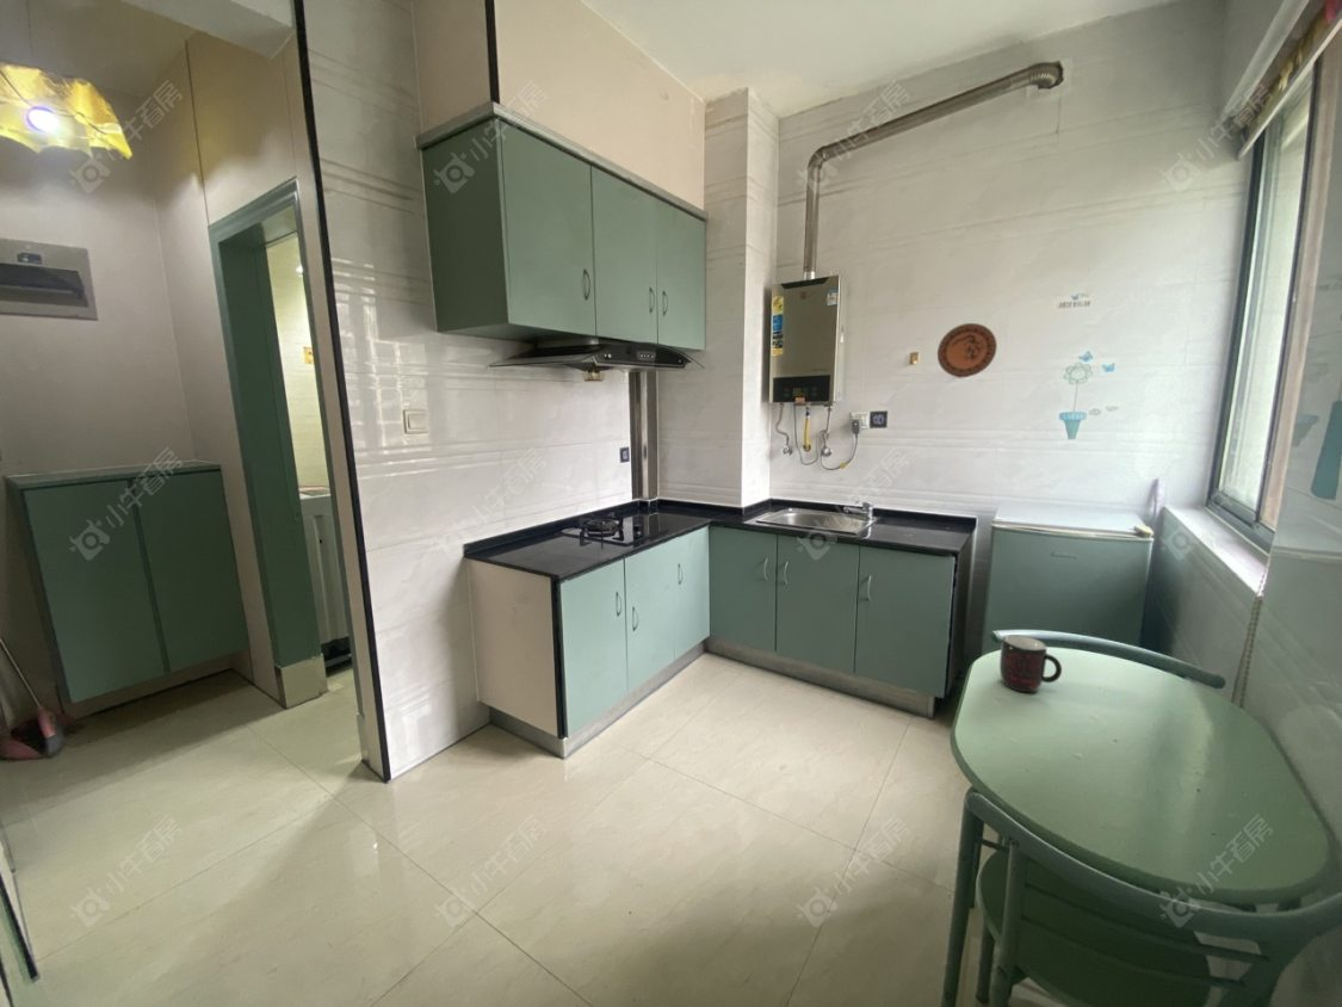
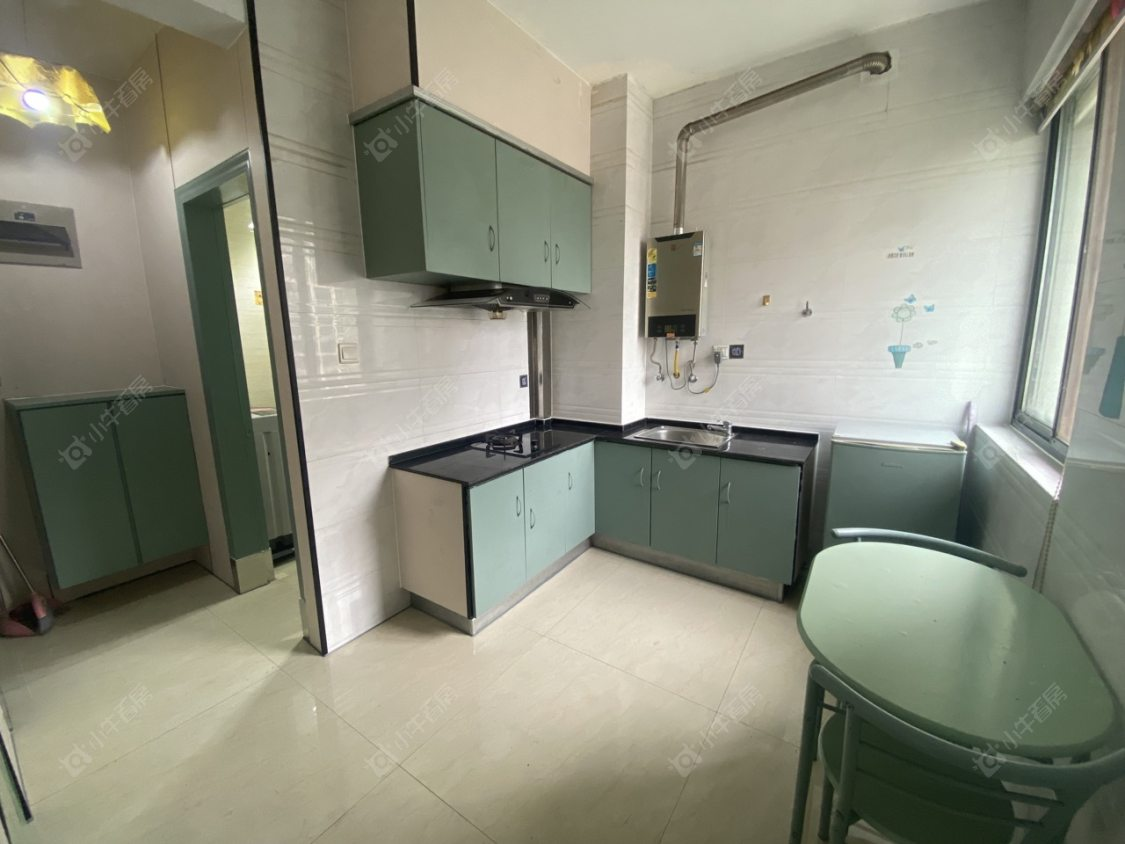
- decorative plate [936,322,998,378]
- mug [998,634,1063,693]
